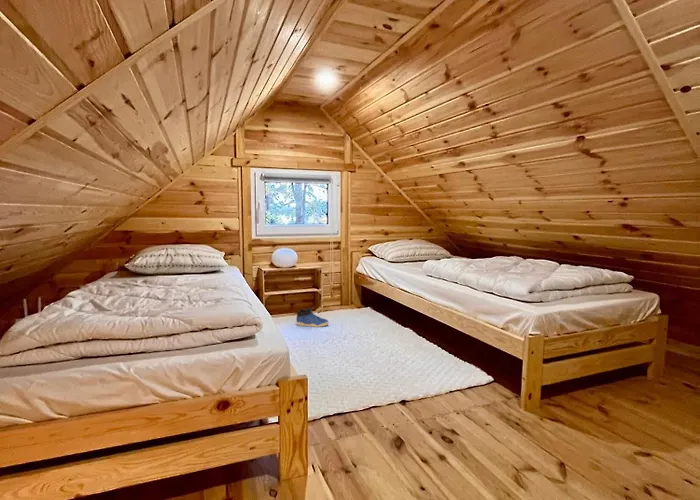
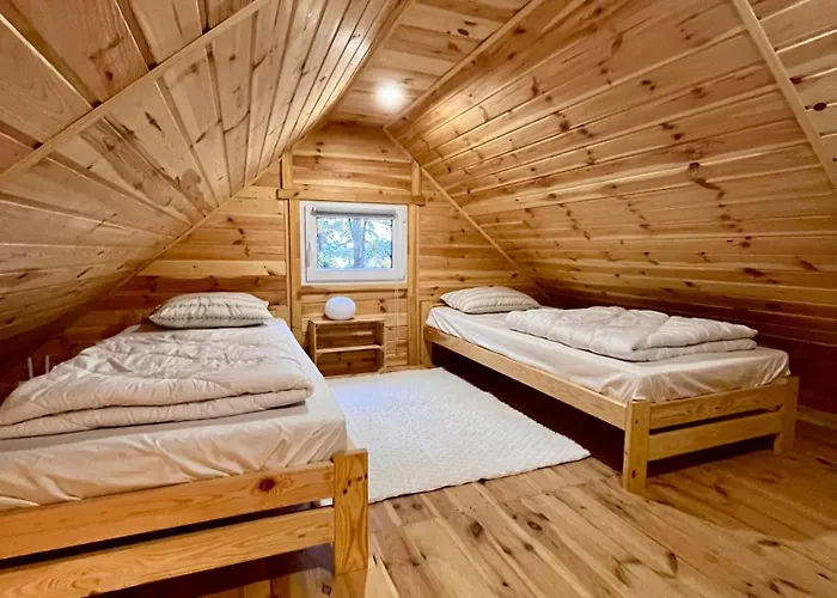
- sneaker [295,306,330,328]
